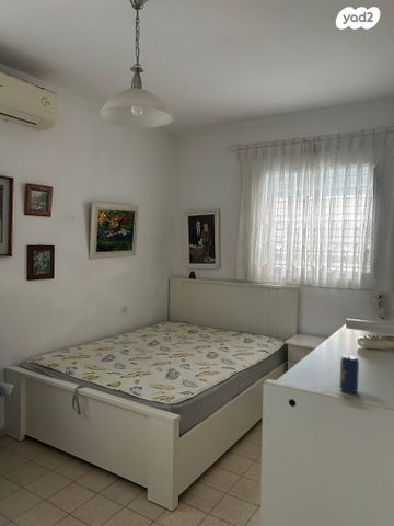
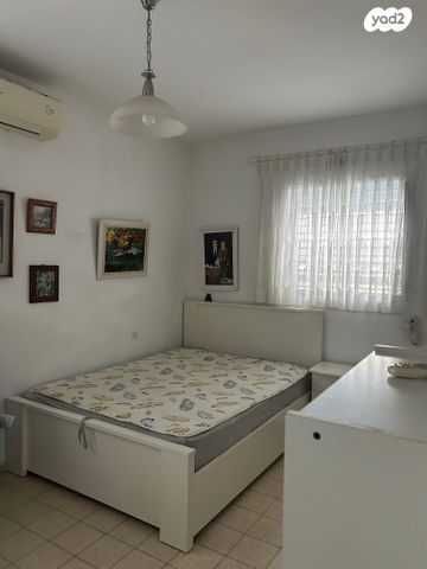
- beverage can [338,354,360,393]
